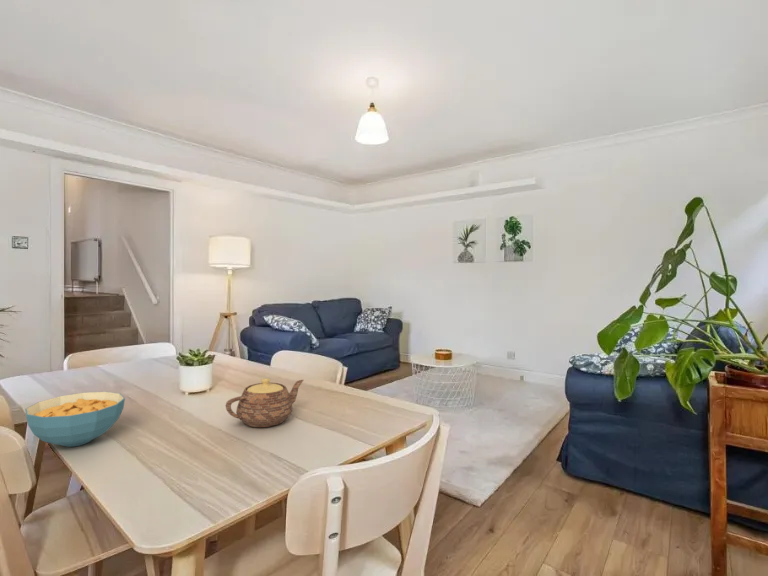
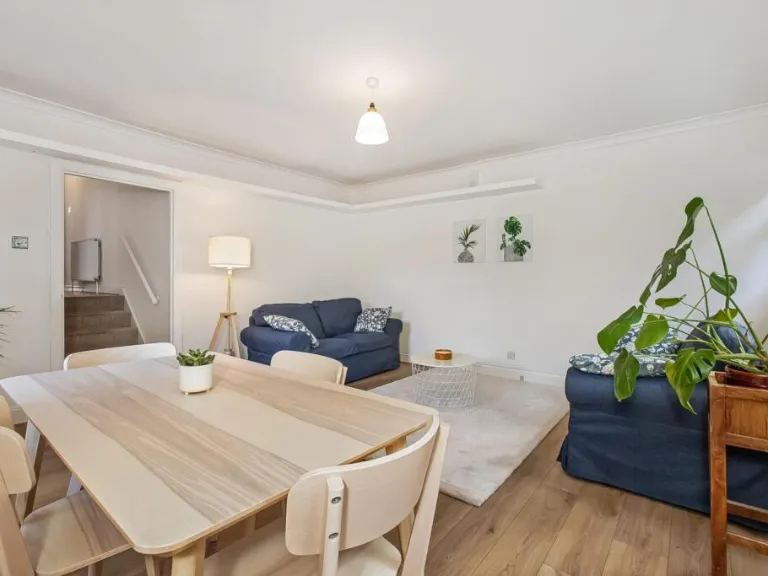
- teapot [225,377,305,428]
- cereal bowl [24,391,126,448]
